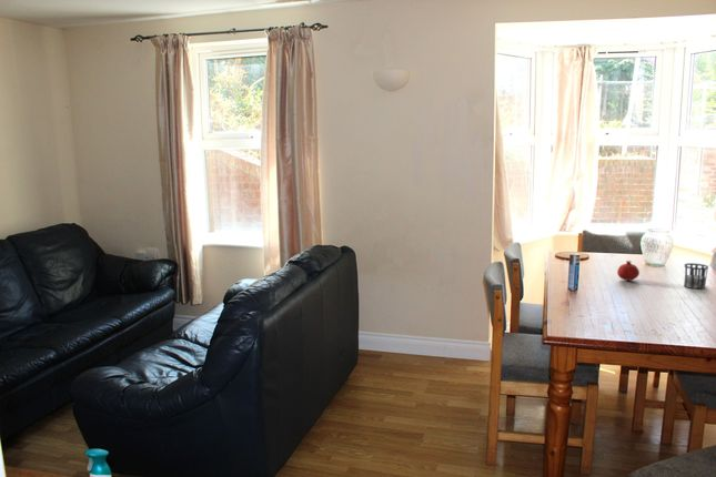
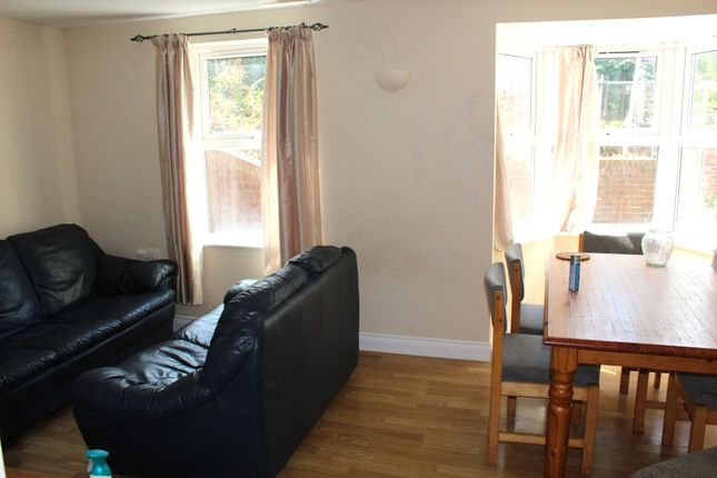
- cup [683,262,709,290]
- fruit [616,260,641,282]
